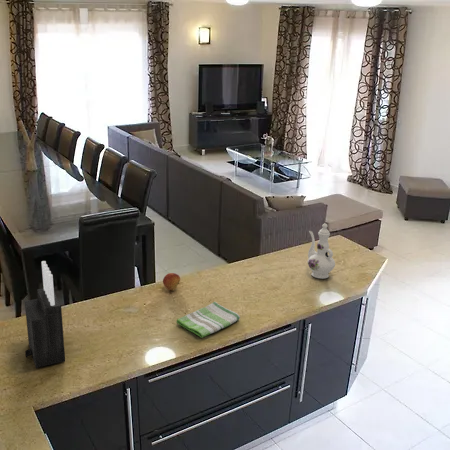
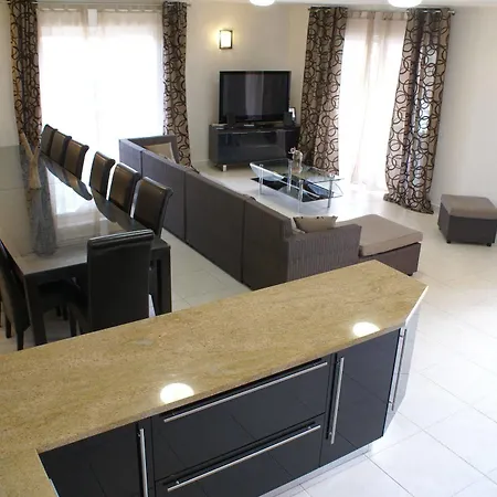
- chinaware [307,223,336,280]
- dish towel [175,301,241,339]
- fruit [162,272,181,291]
- knife block [24,260,66,369]
